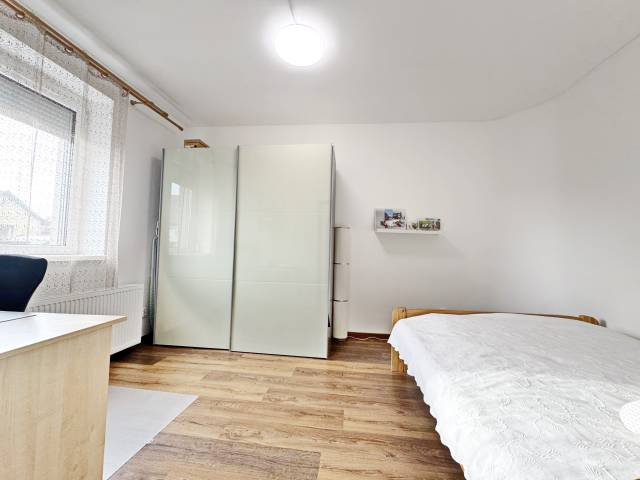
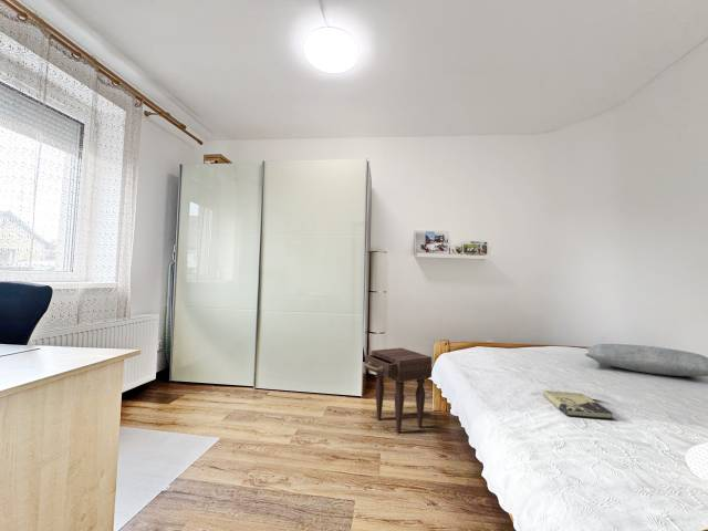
+ book [542,389,614,420]
+ nightstand [364,347,433,434]
+ pillow [584,343,708,377]
